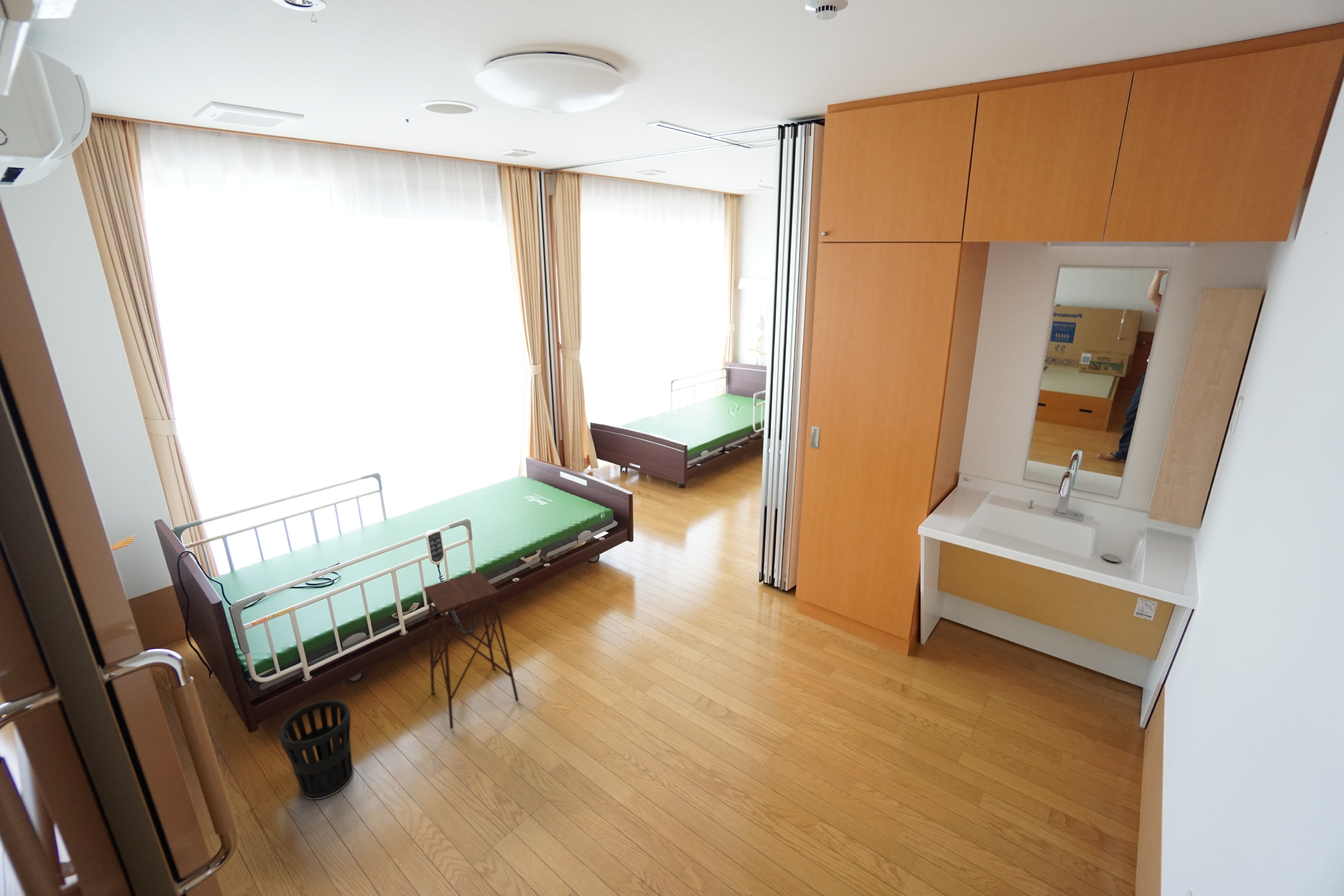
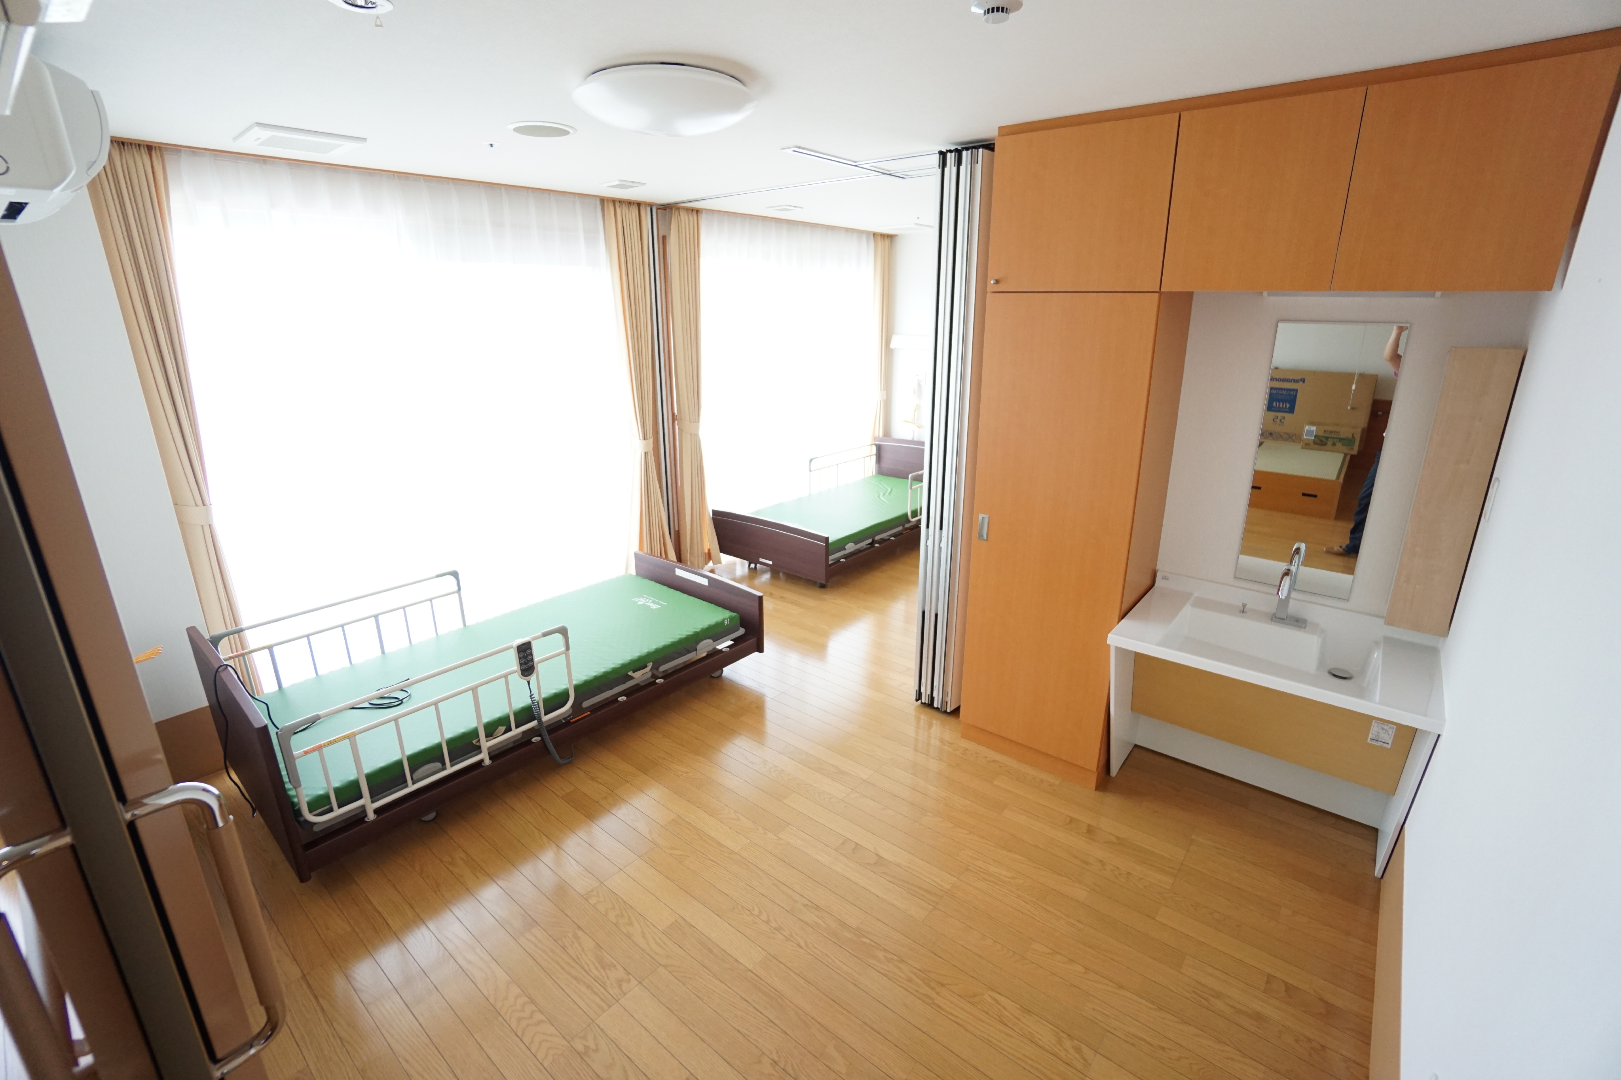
- side table [424,571,519,730]
- wastebasket [278,700,354,800]
